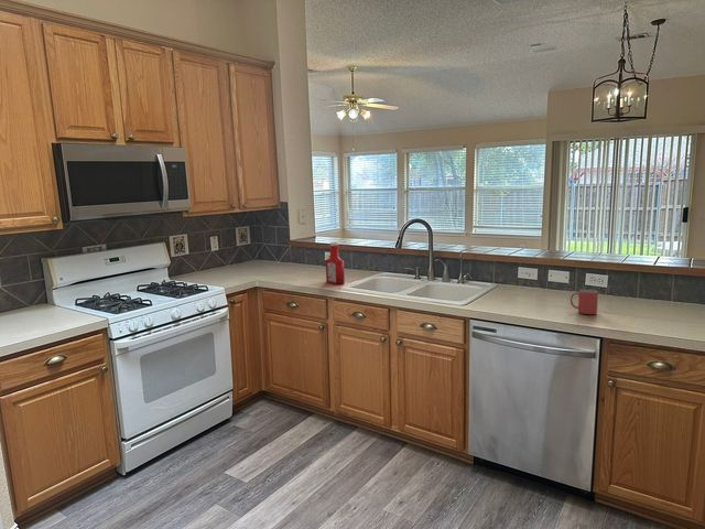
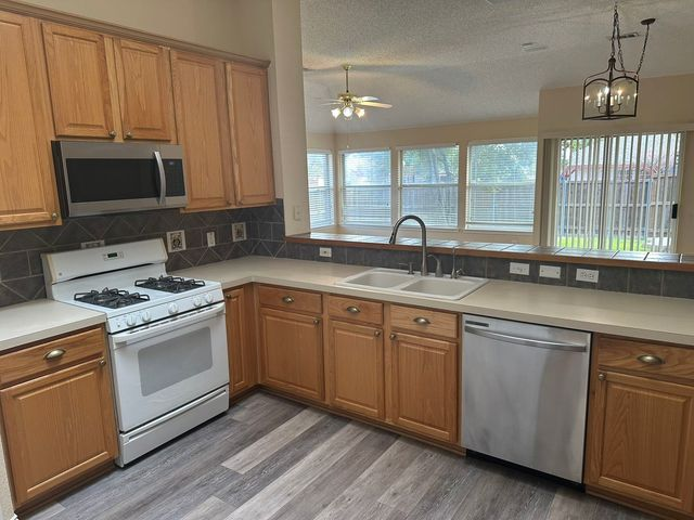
- mug [570,289,599,315]
- soap bottle [325,241,346,285]
